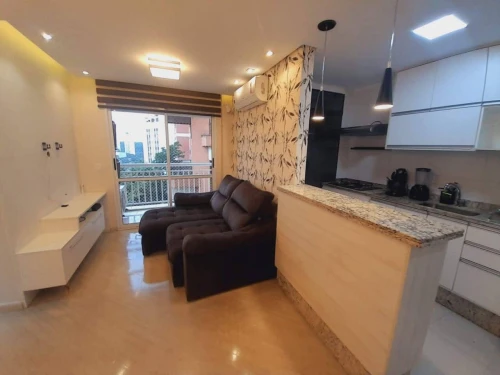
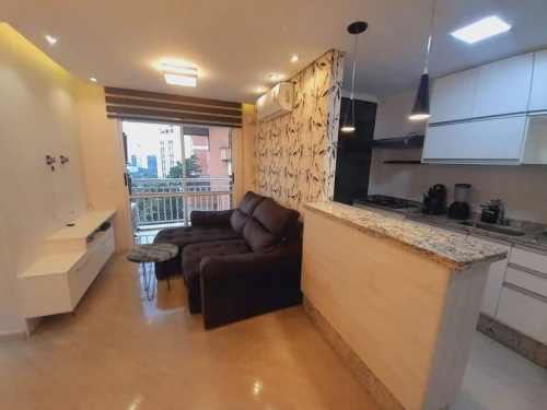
+ side table [126,243,179,302]
